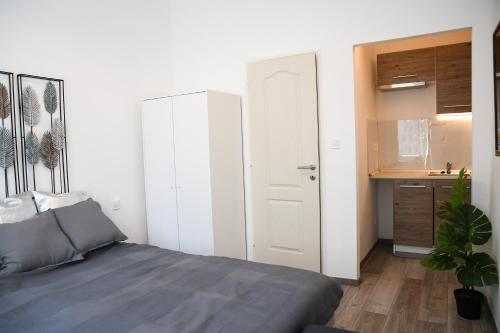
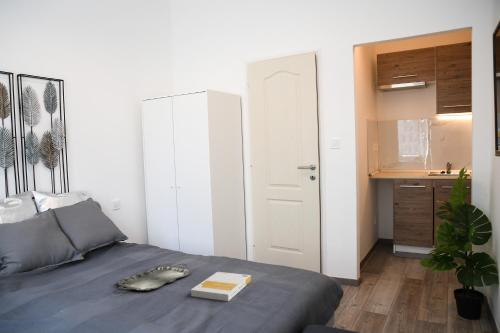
+ serving tray [116,263,193,291]
+ book [190,271,252,302]
